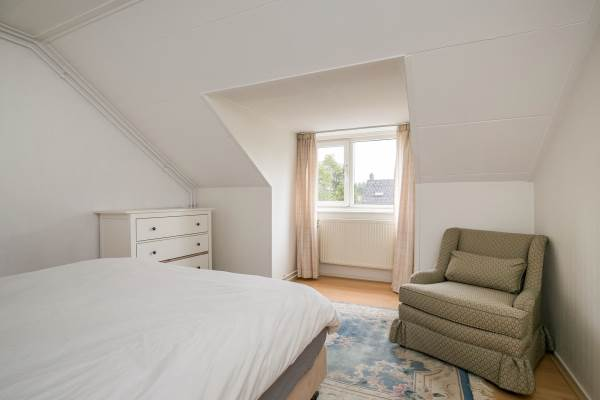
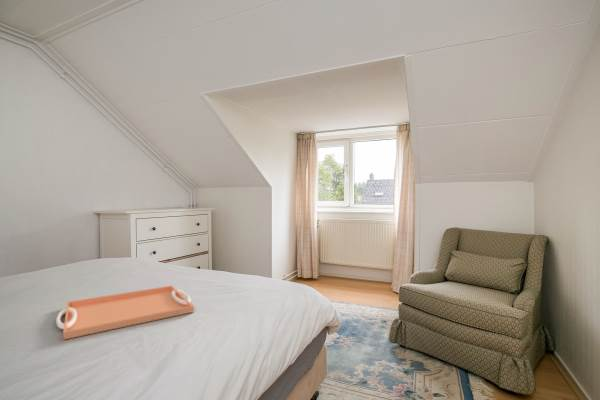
+ serving tray [55,285,195,341]
